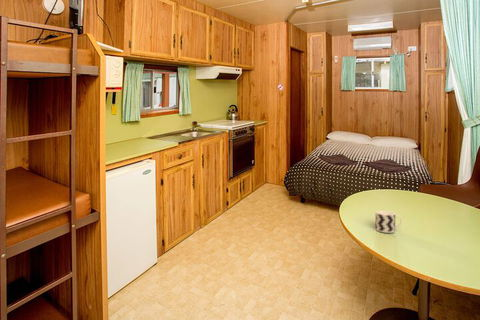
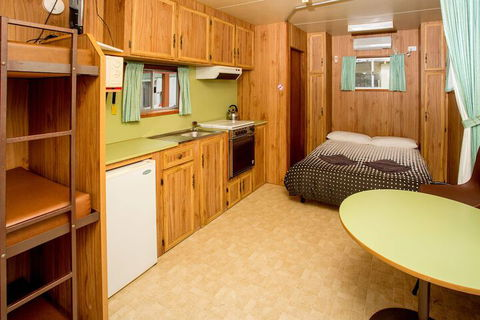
- cup [374,210,403,234]
